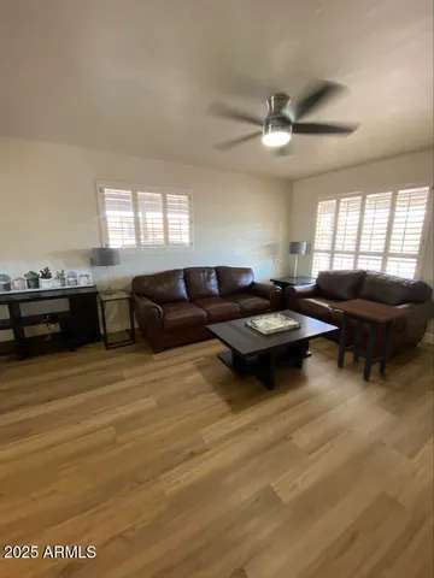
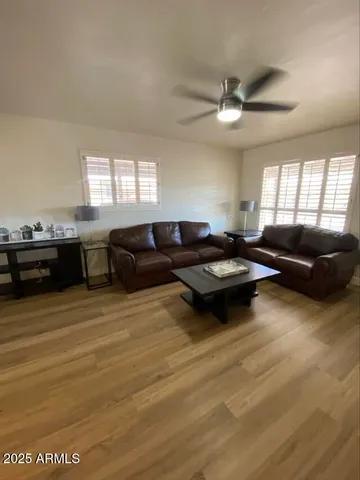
- side table [327,297,414,382]
